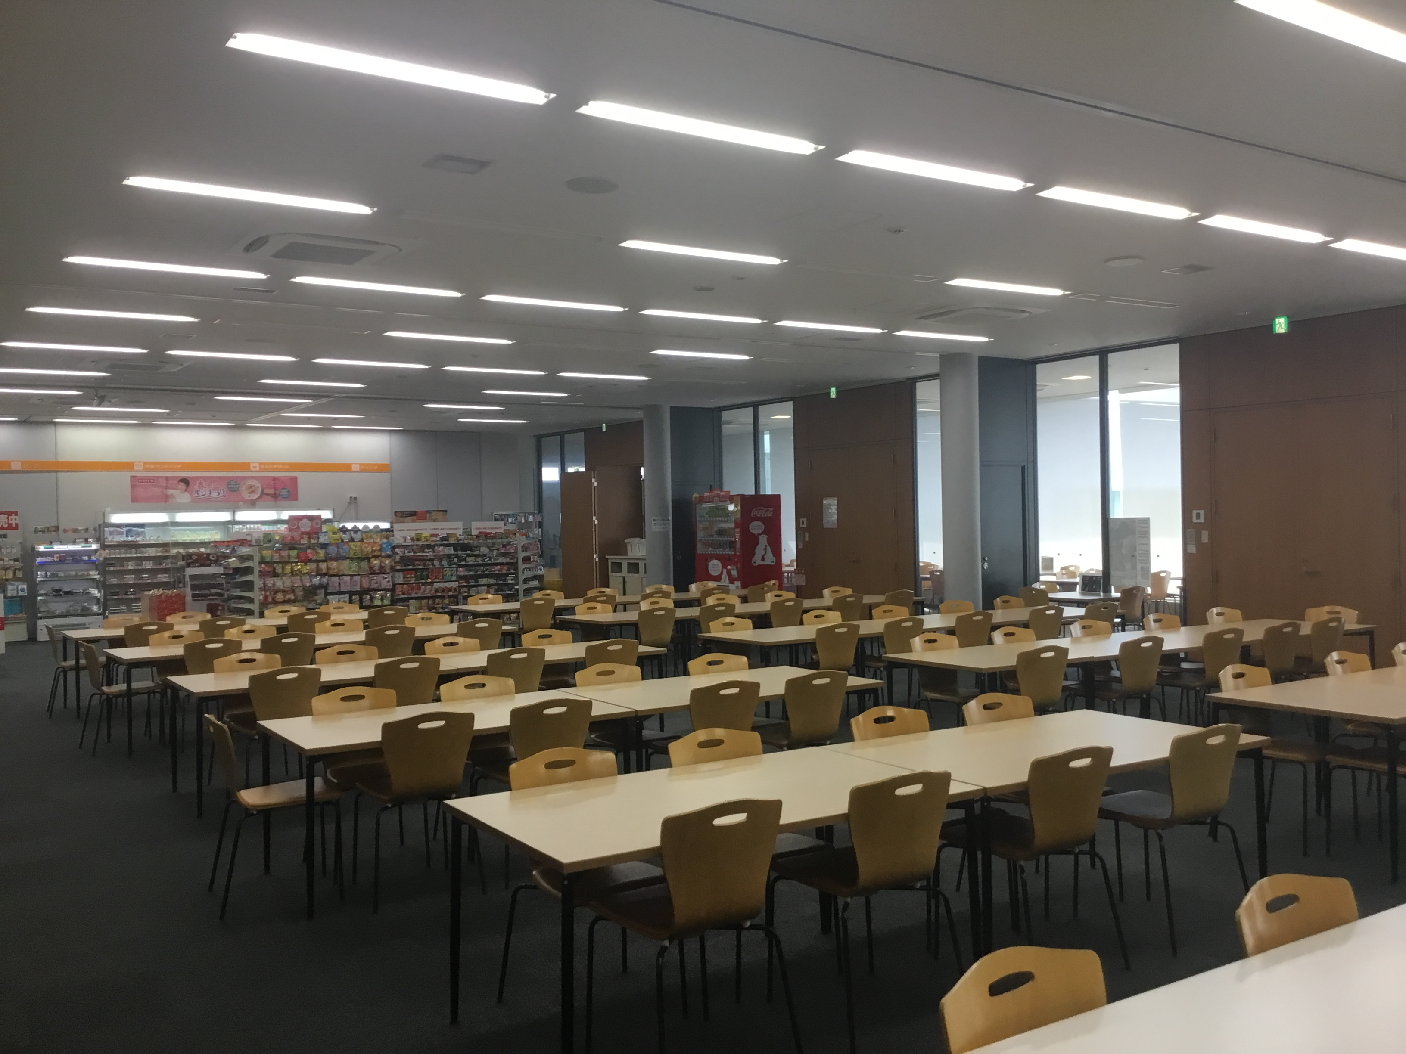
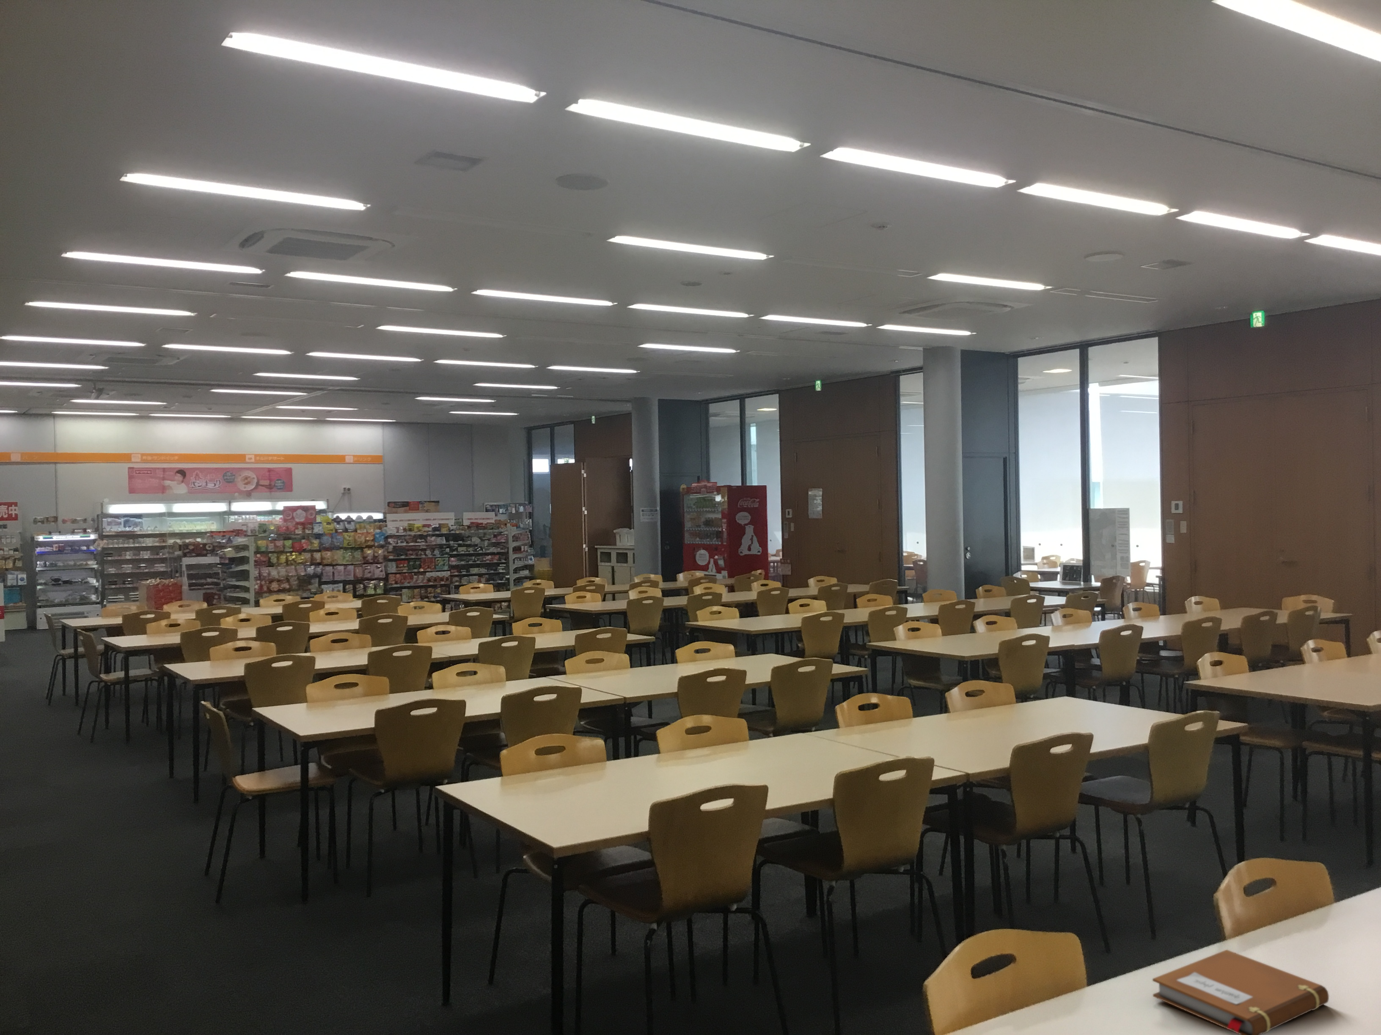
+ notebook [1153,949,1330,1035]
